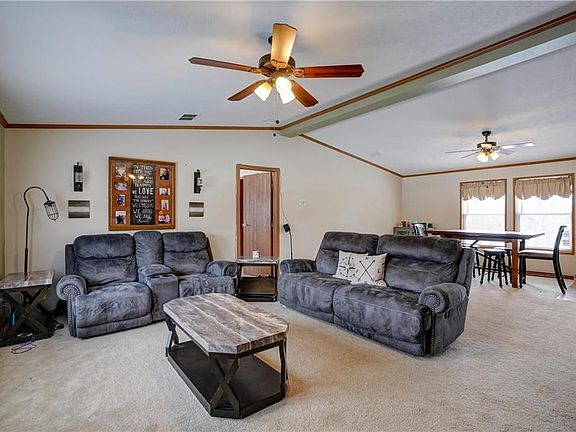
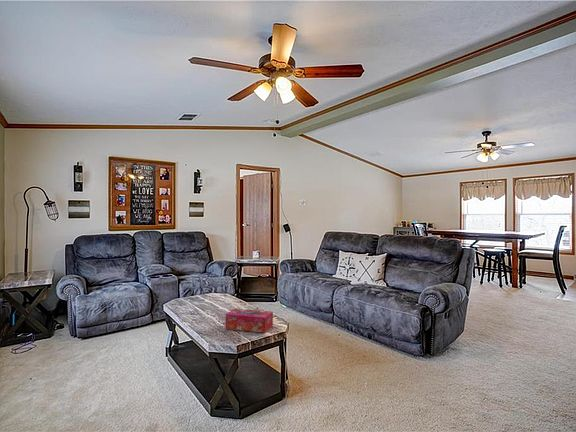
+ tissue box [225,308,274,334]
